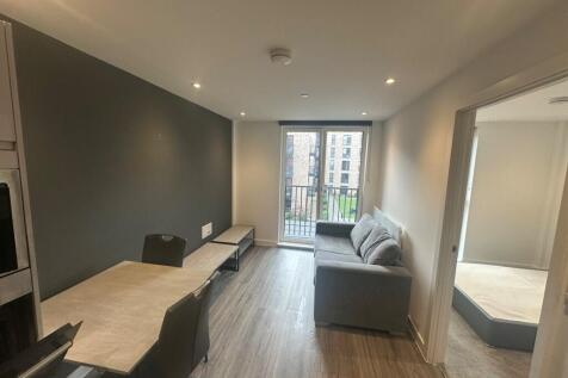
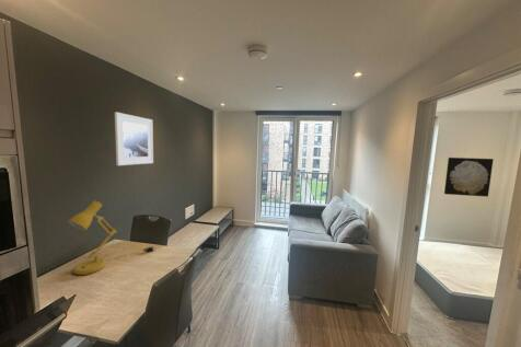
+ desk lamp [67,199,155,276]
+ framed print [114,111,154,166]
+ wall art [443,157,495,198]
